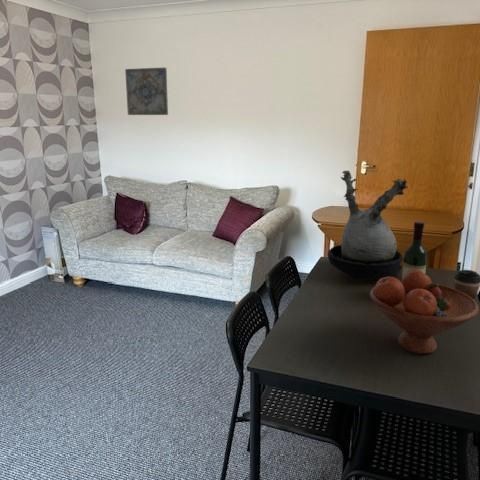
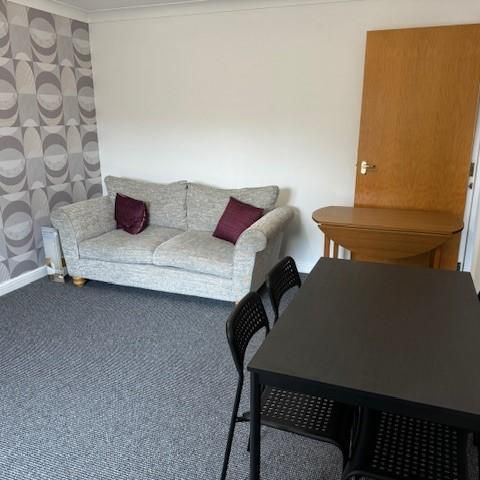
- plant [327,170,409,281]
- wall art [124,66,169,116]
- coffee cup [453,269,480,301]
- wine bottle [401,221,428,279]
- fruit bowl [369,270,480,355]
